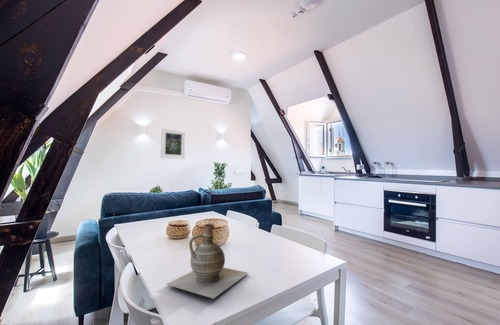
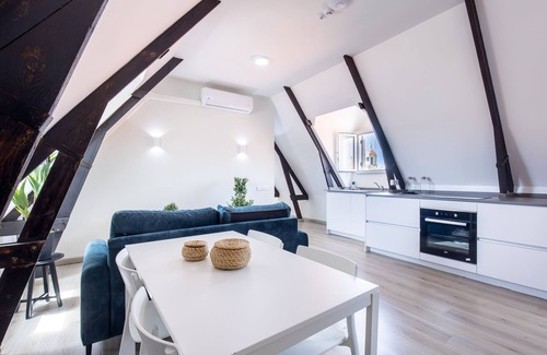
- ceramic jug [165,223,249,299]
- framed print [160,128,186,160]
